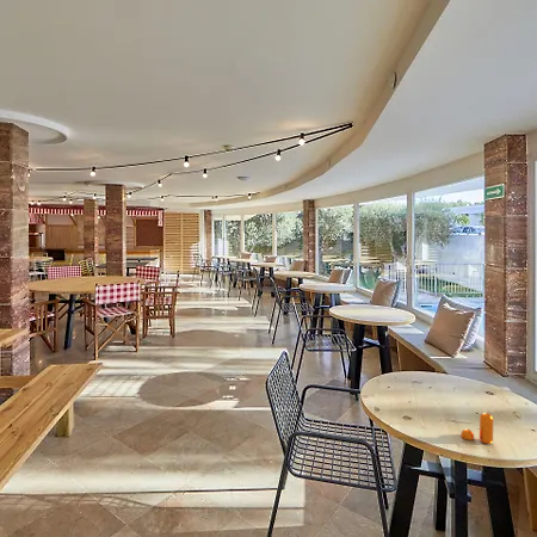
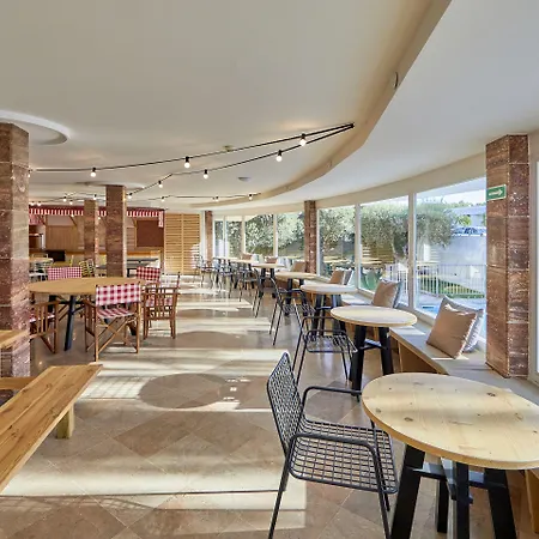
- pepper shaker [459,412,494,445]
